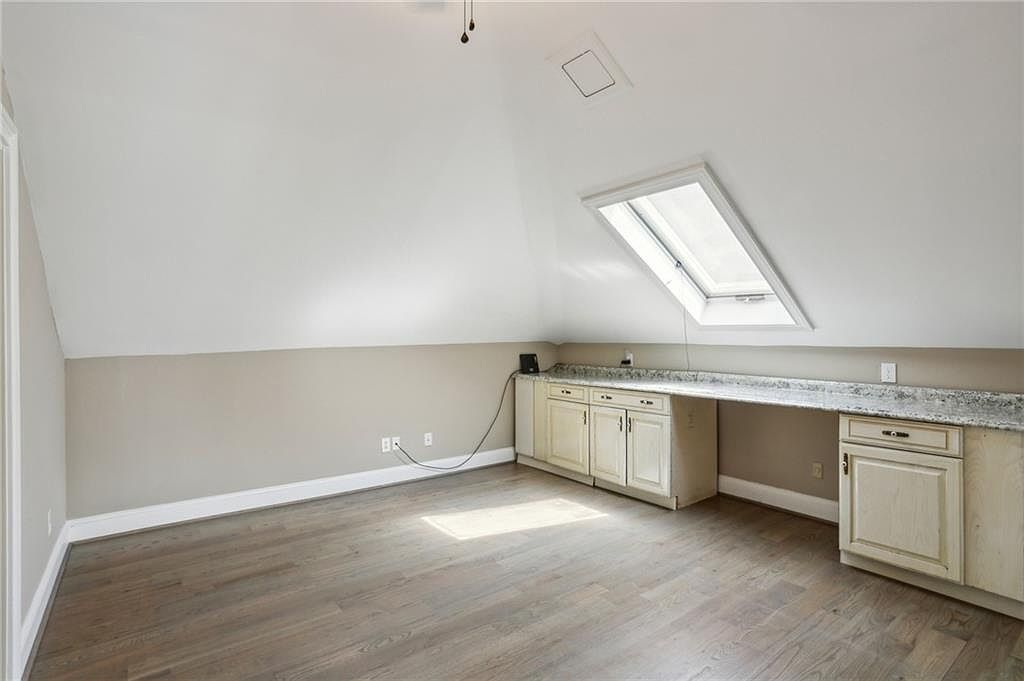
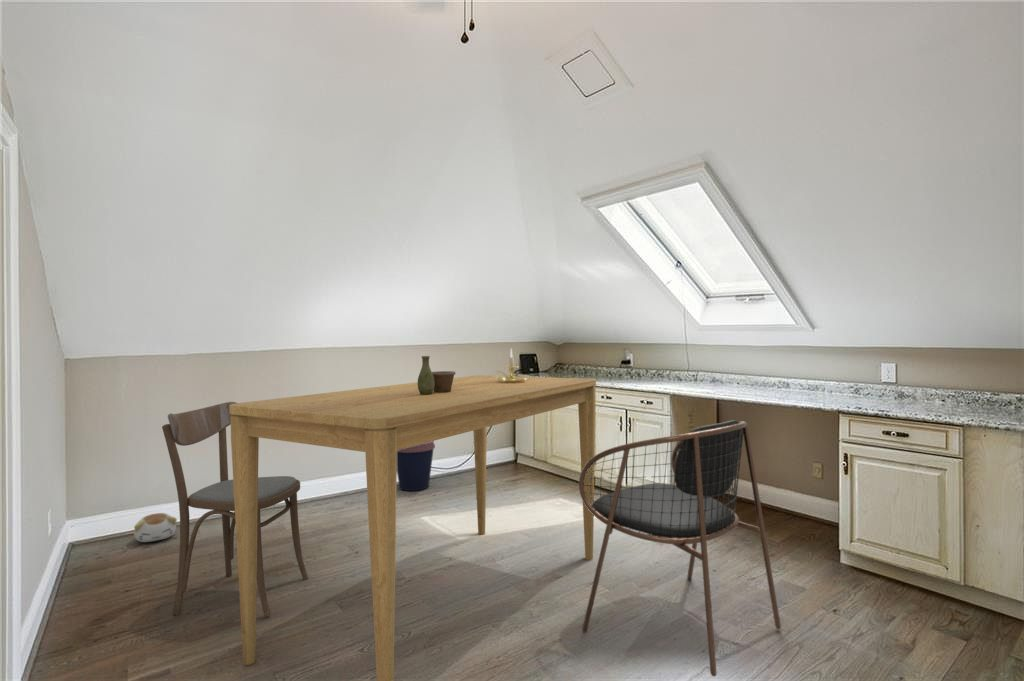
+ dining chair [161,401,309,618]
+ vase [417,355,456,395]
+ plush toy [133,512,178,543]
+ dining table [229,375,597,681]
+ coffee cup [397,441,436,492]
+ candle holder [496,347,527,383]
+ dining chair [578,419,782,677]
